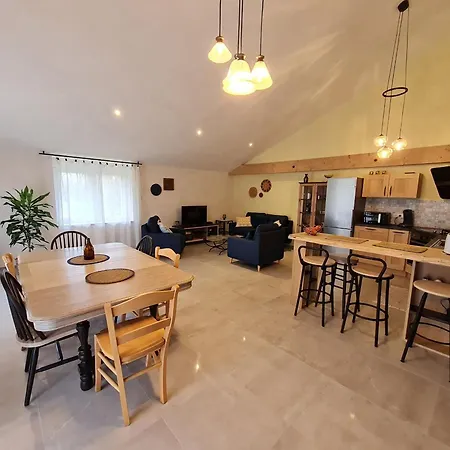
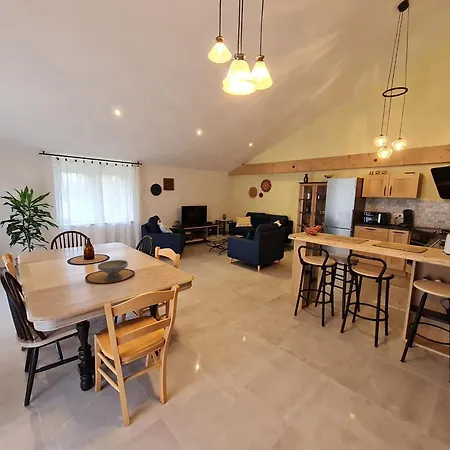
+ bowl [97,259,129,282]
